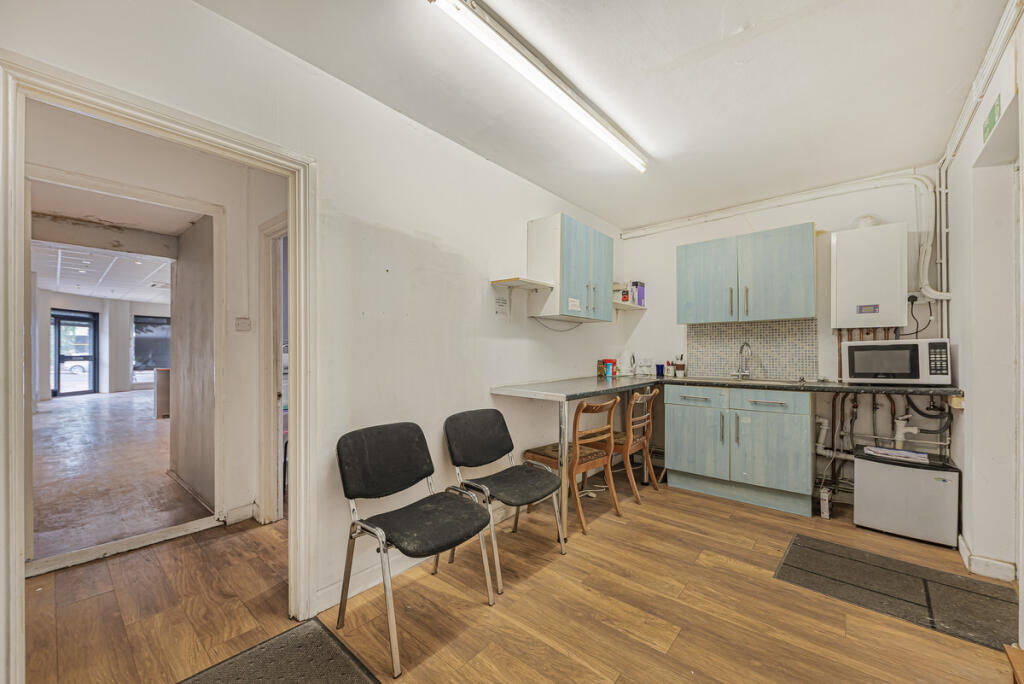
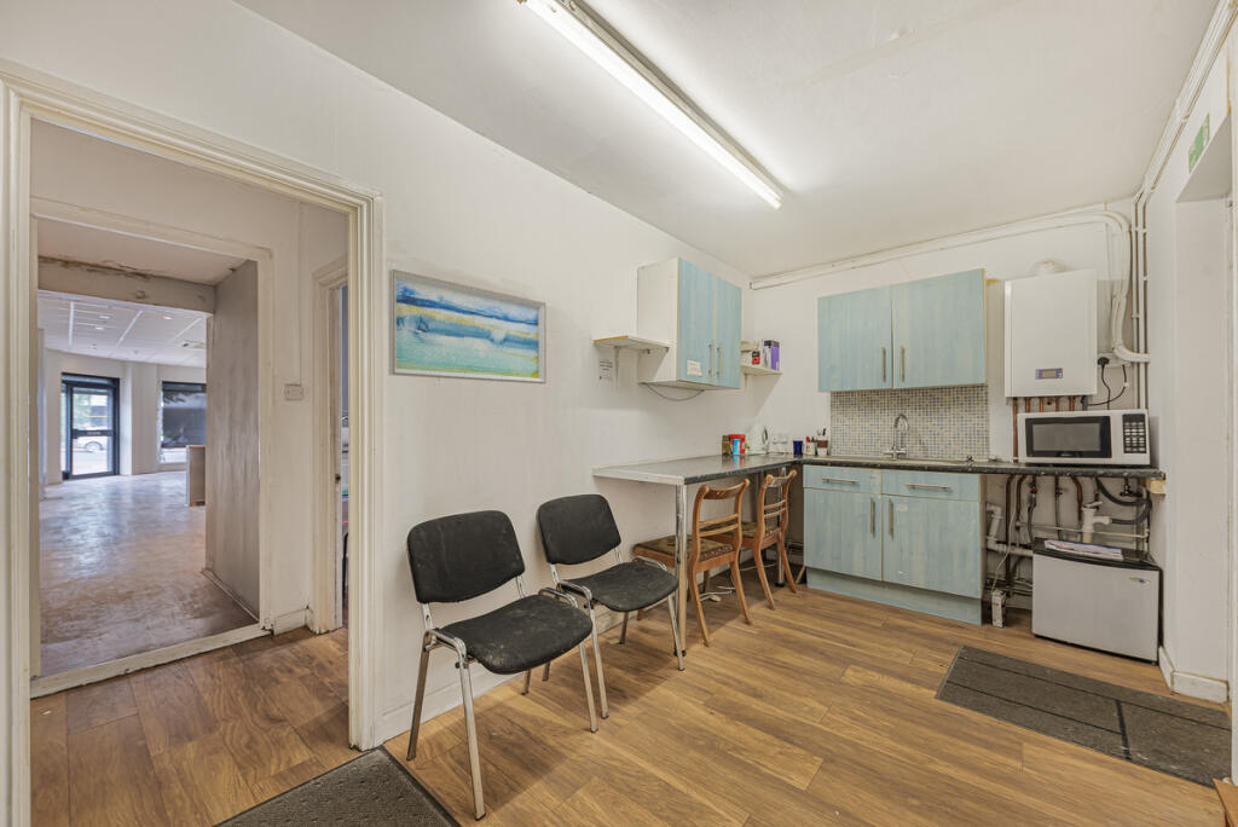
+ wall art [387,268,546,384]
